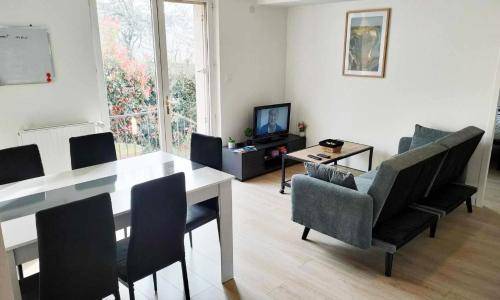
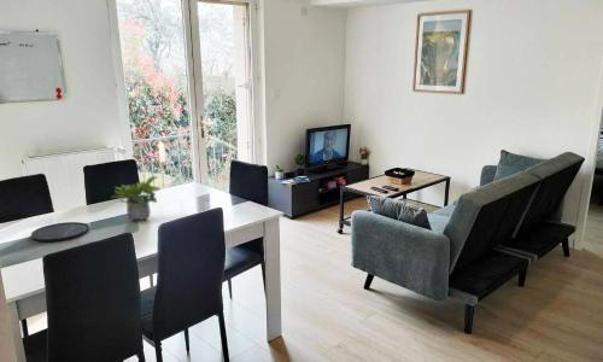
+ potted plant [110,175,162,221]
+ plate [30,221,90,243]
